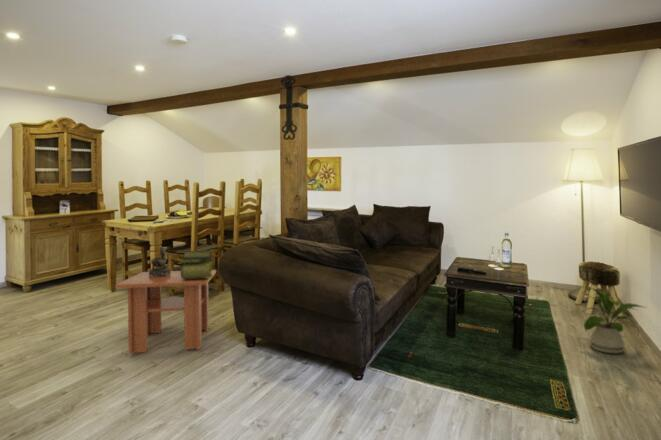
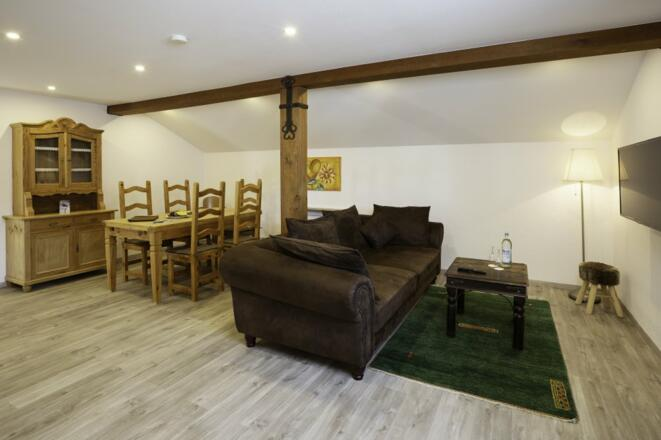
- house plant [580,286,648,355]
- decorative bowl [148,245,172,277]
- stack of books [177,249,213,279]
- coffee table [114,269,217,355]
